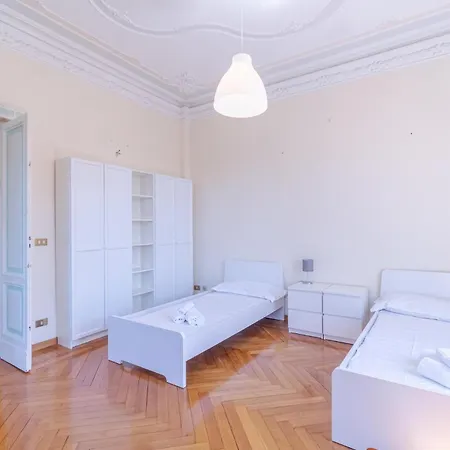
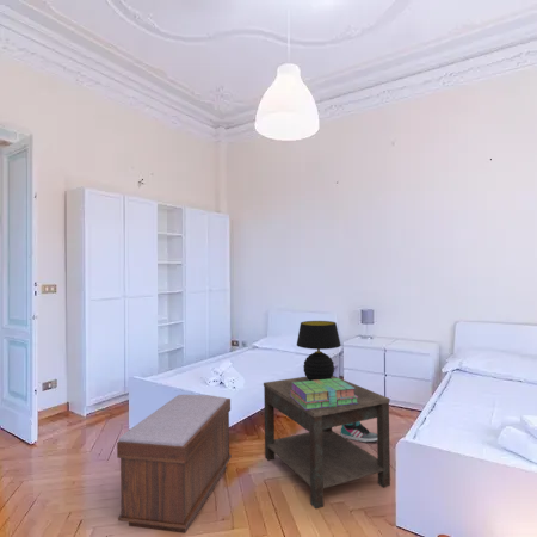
+ bench [116,394,233,535]
+ side table [263,375,391,510]
+ table lamp [296,320,342,381]
+ sneaker [340,421,377,444]
+ stack of books [290,377,358,411]
